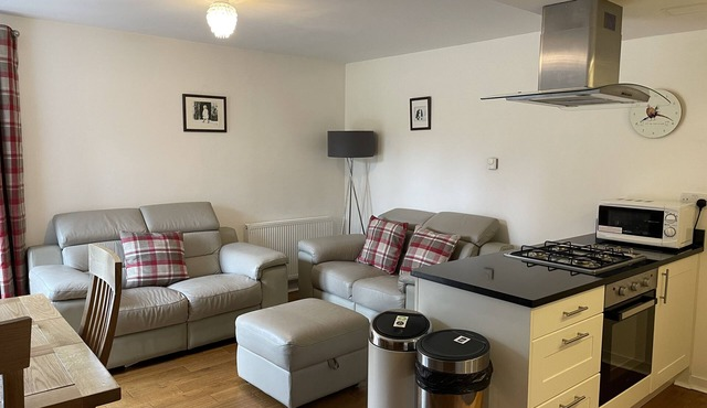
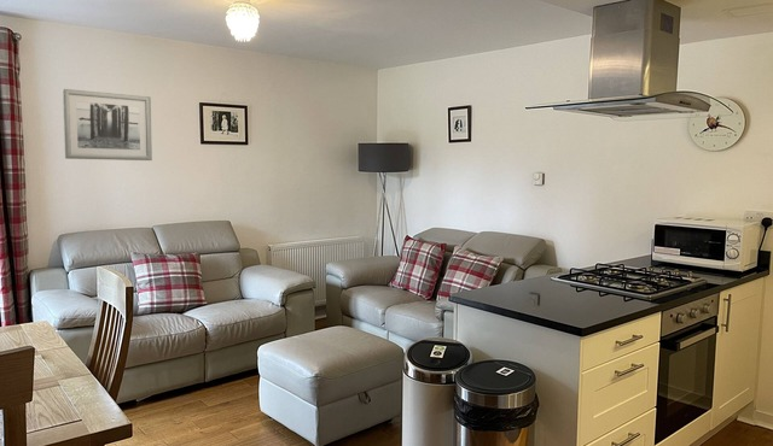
+ wall art [62,88,153,162]
